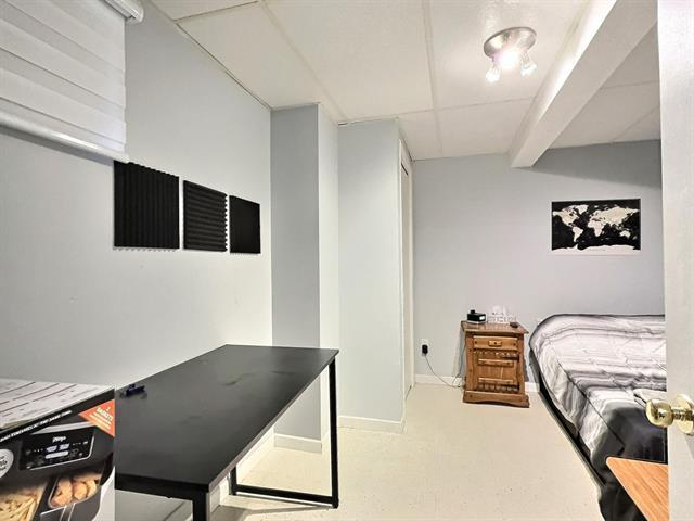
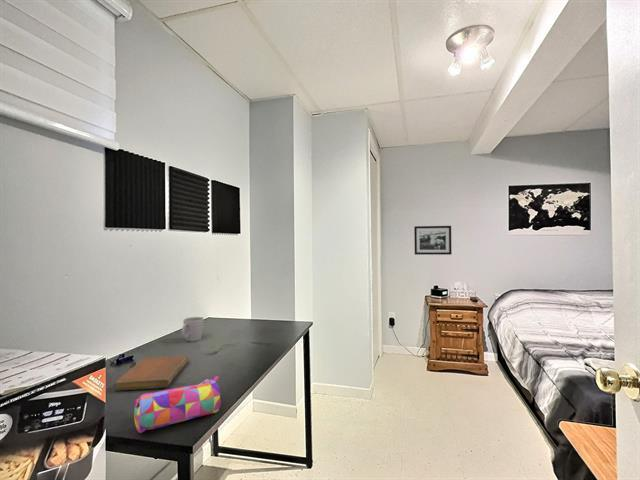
+ notebook [114,355,190,391]
+ pencil case [133,375,221,434]
+ picture frame [413,225,452,256]
+ mug [181,316,205,342]
